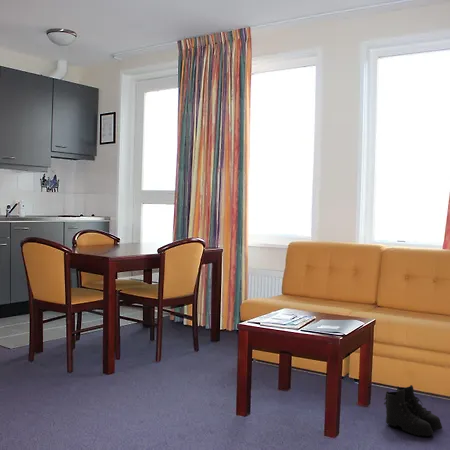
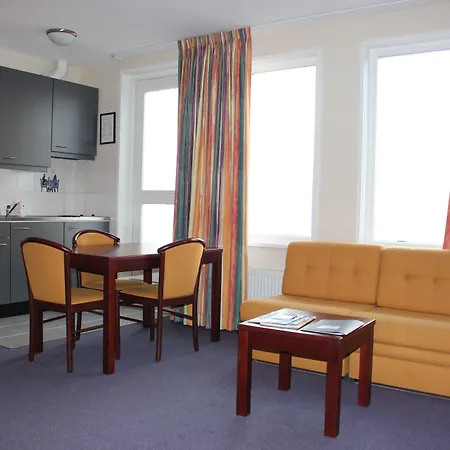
- boots [383,384,443,437]
